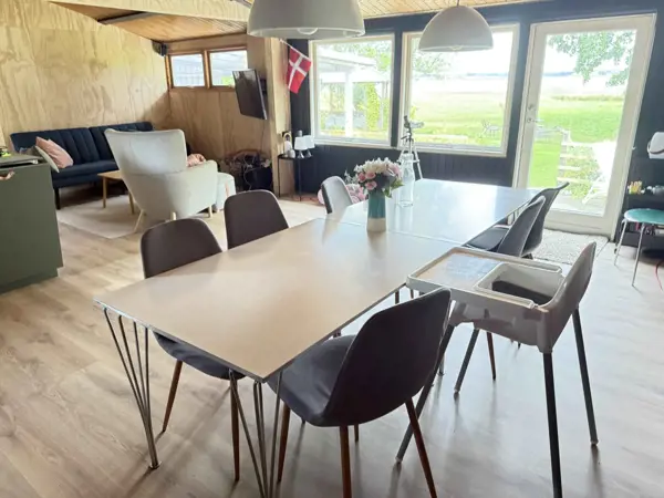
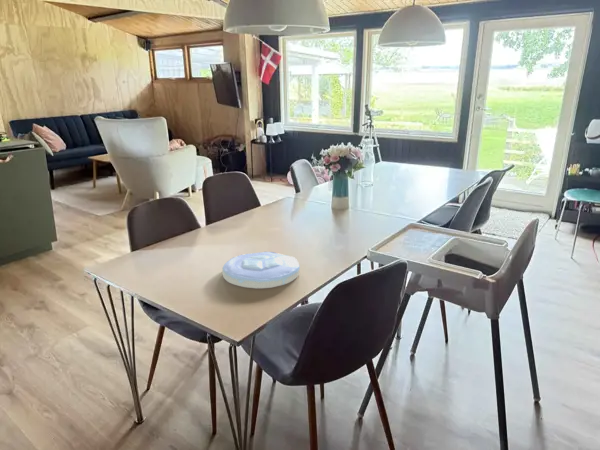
+ plate [221,251,301,289]
